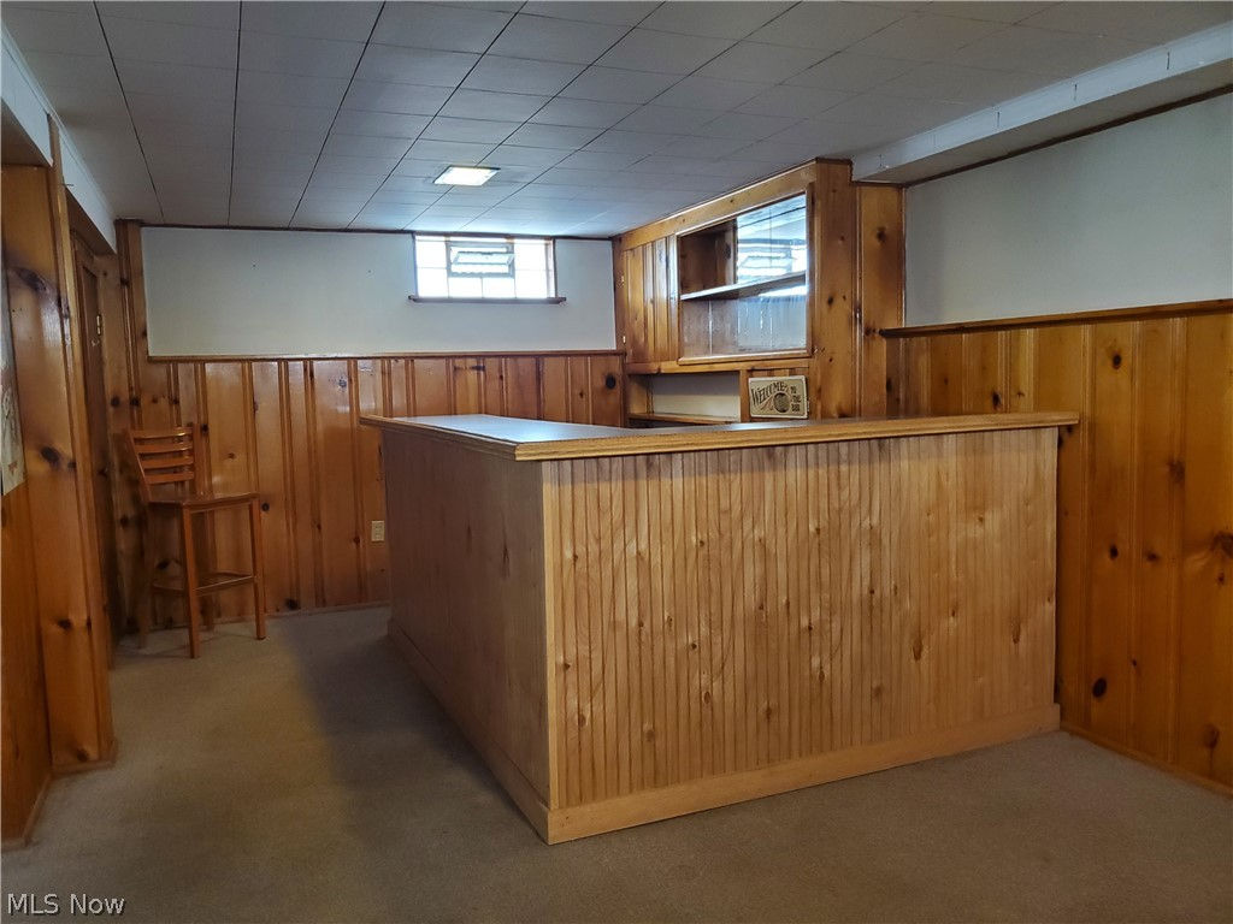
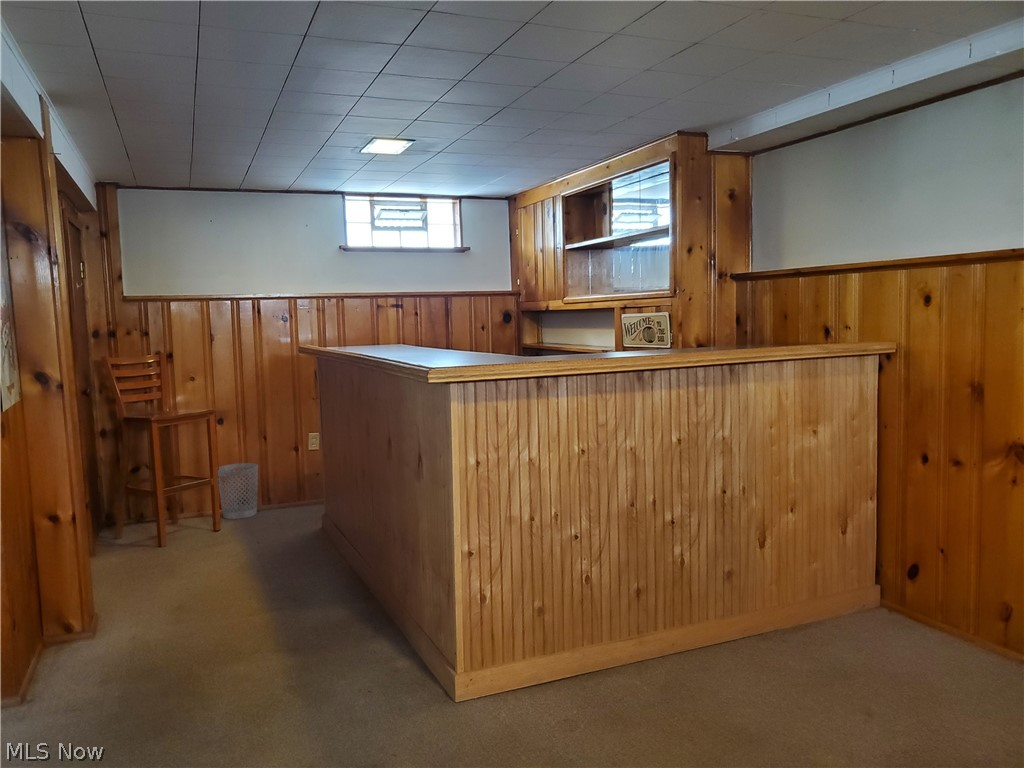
+ wastebasket [217,462,259,520]
